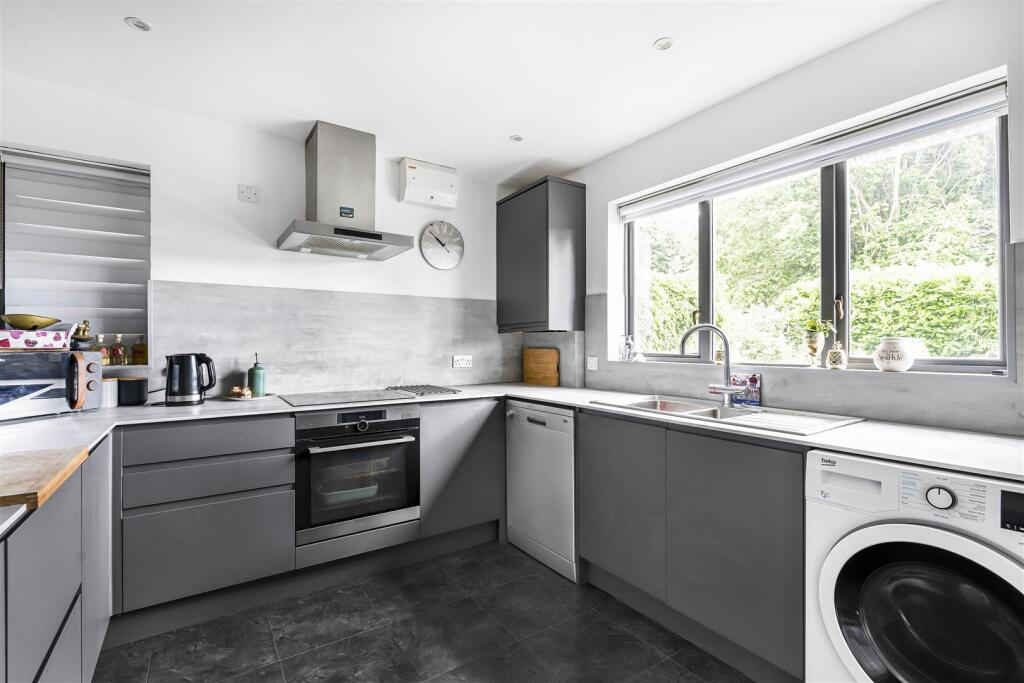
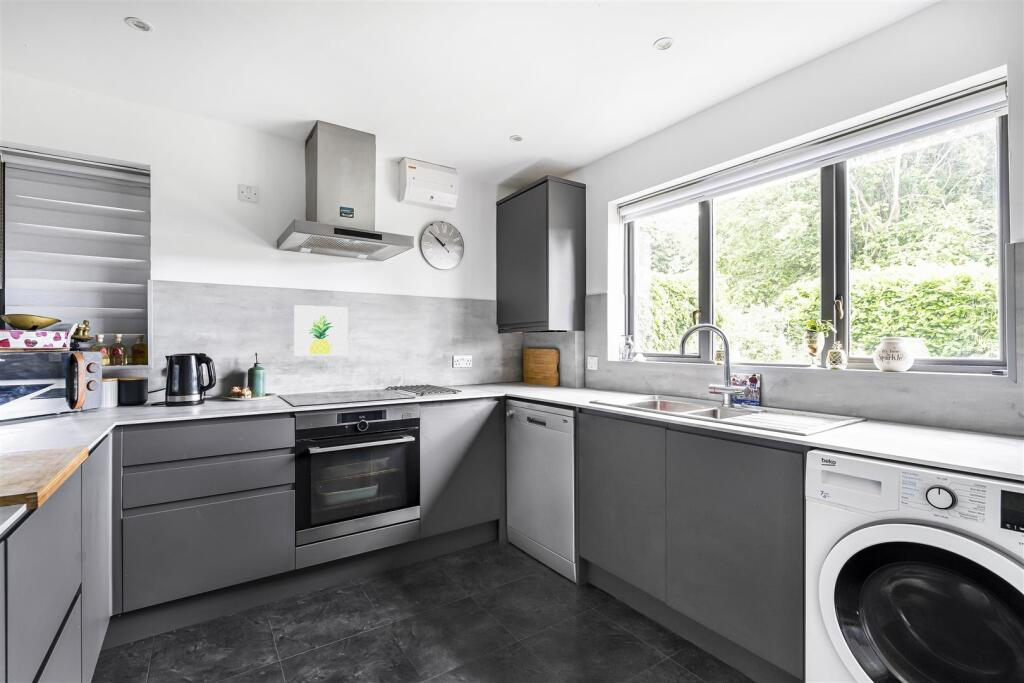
+ wall art [293,304,348,357]
